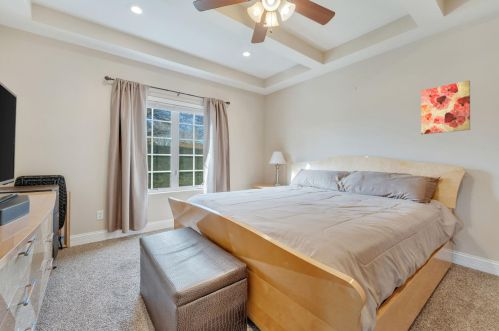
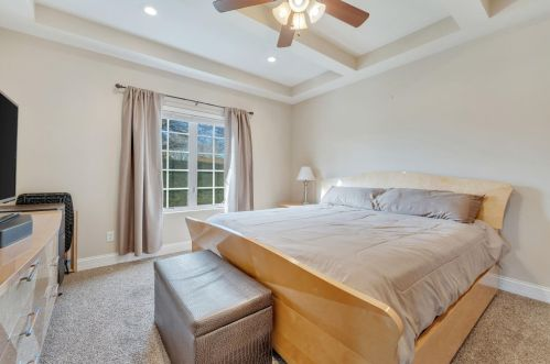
- wall art [420,79,471,135]
